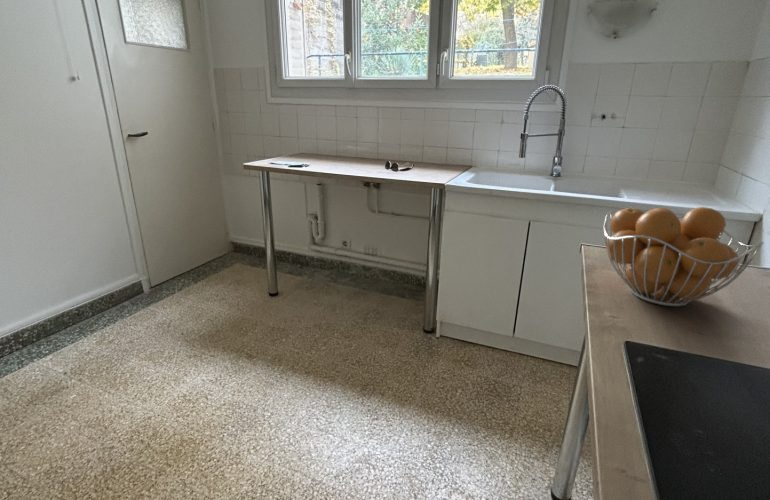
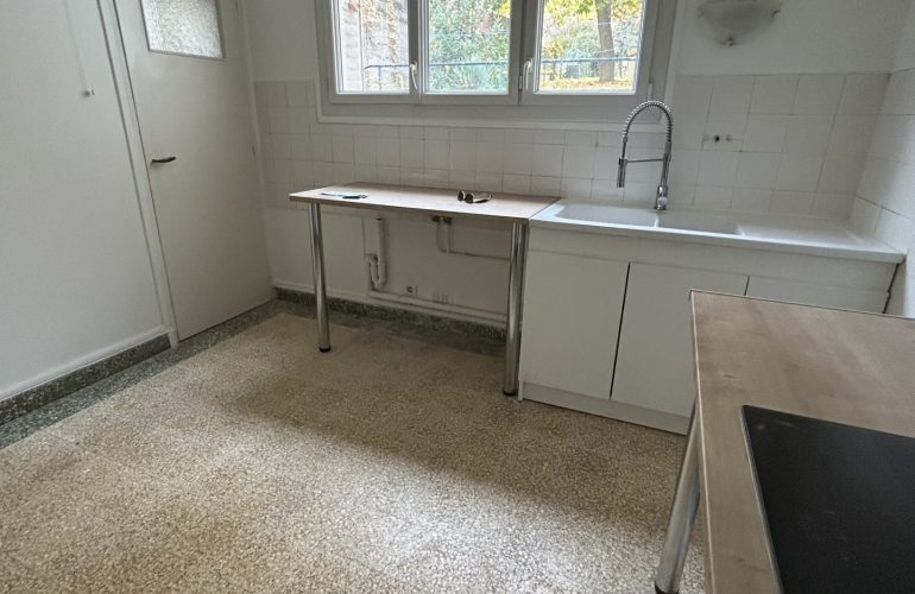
- fruit basket [603,206,765,308]
